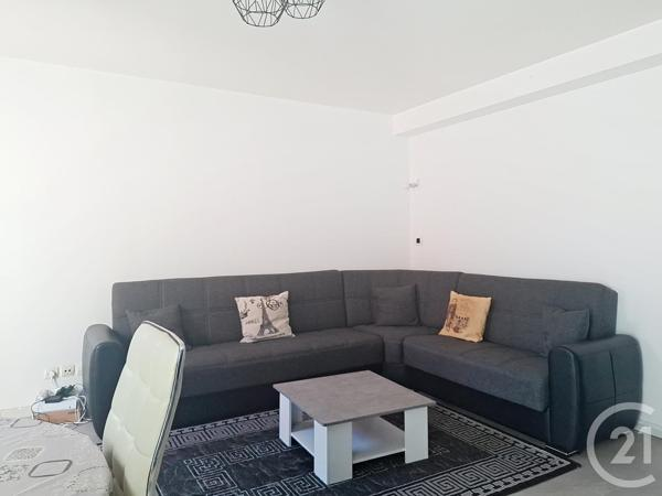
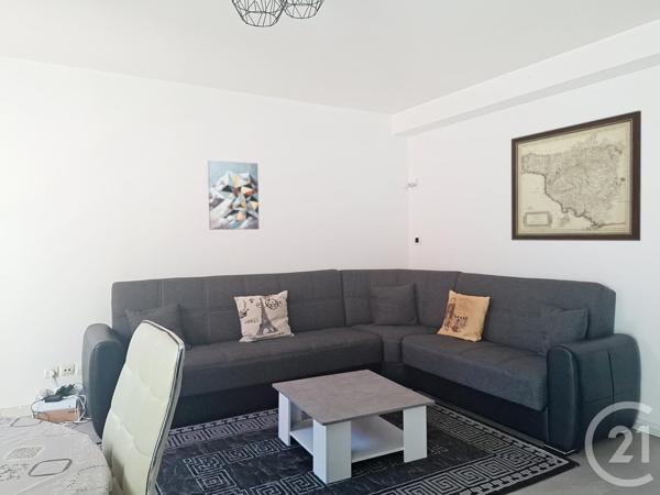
+ wall art [207,160,260,231]
+ wall art [510,109,642,242]
